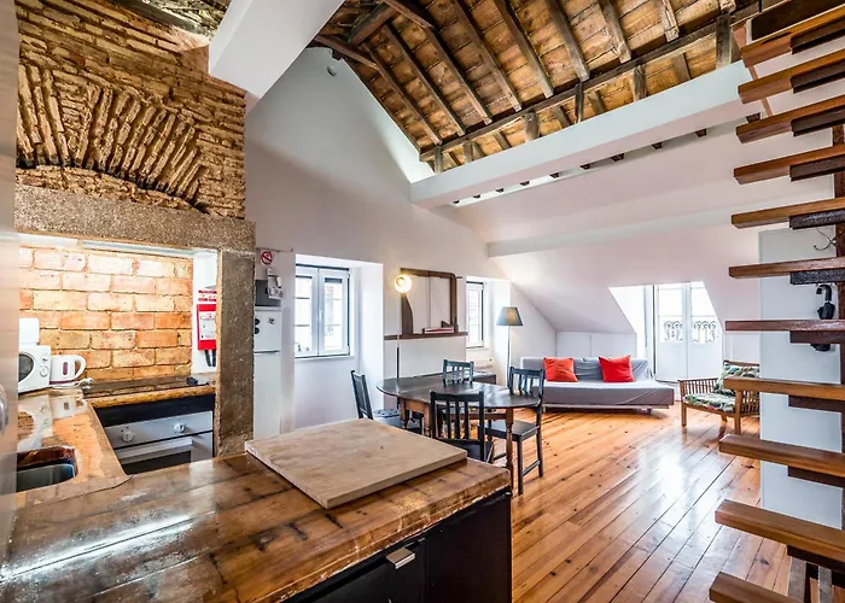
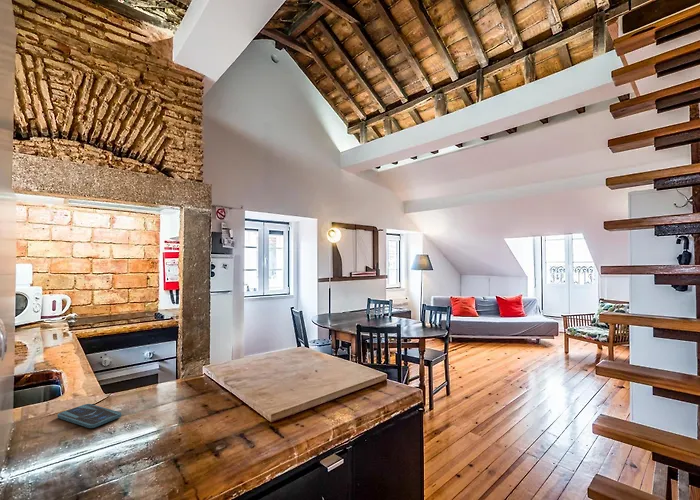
+ smartphone [56,403,122,429]
